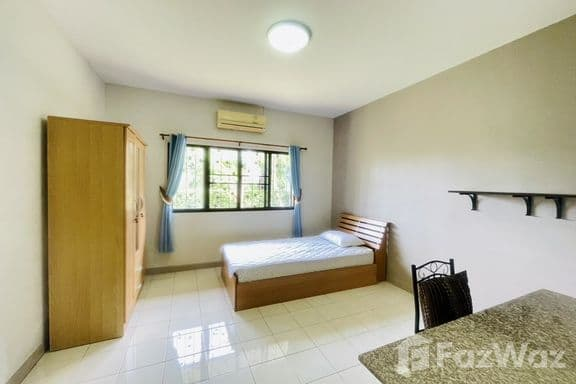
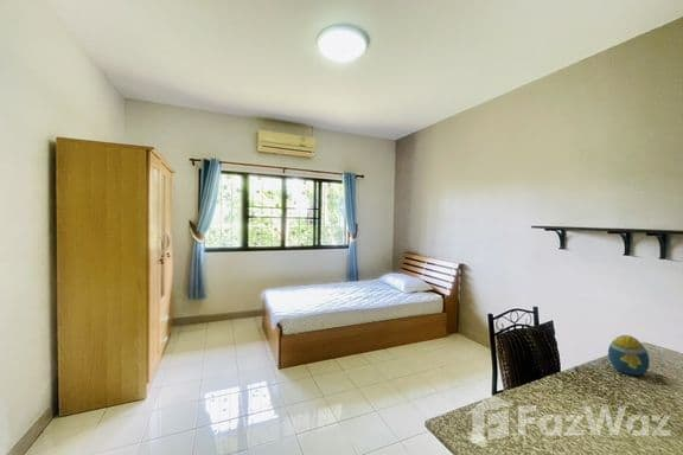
+ decorative egg [607,334,651,377]
